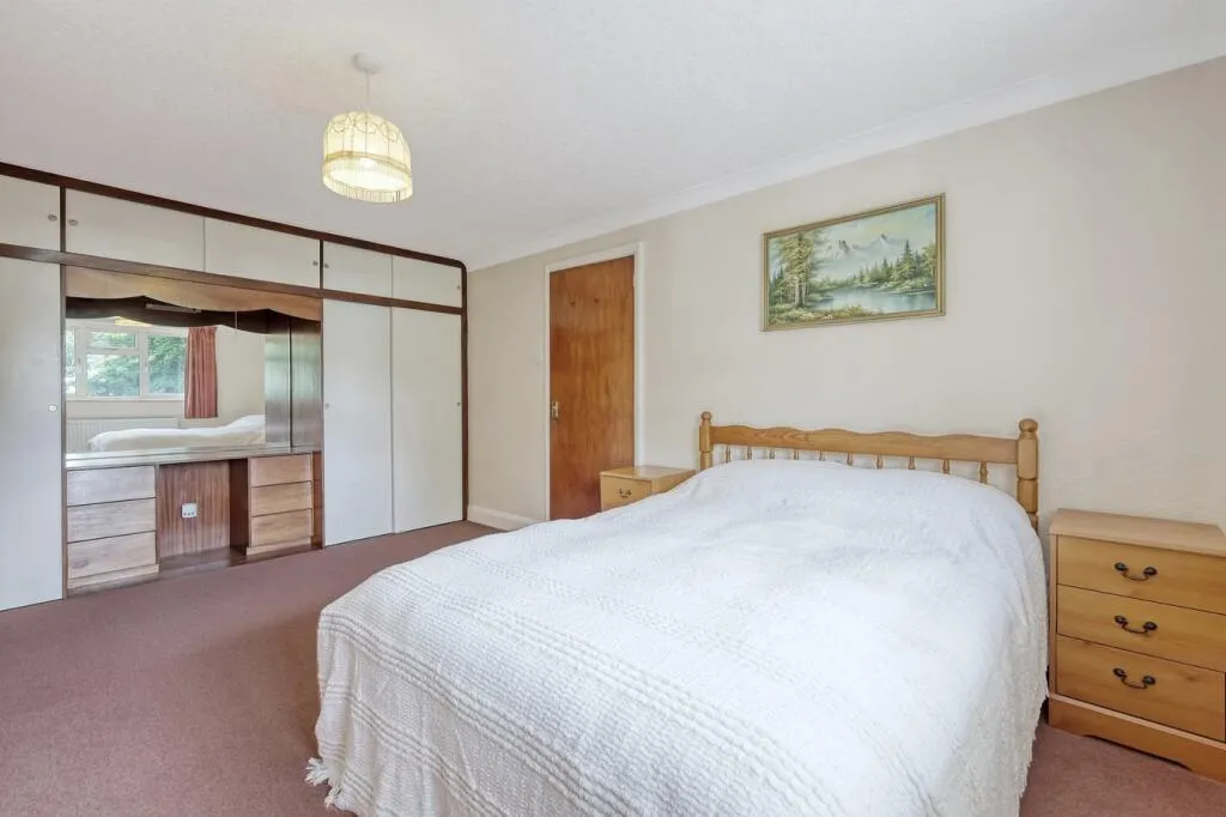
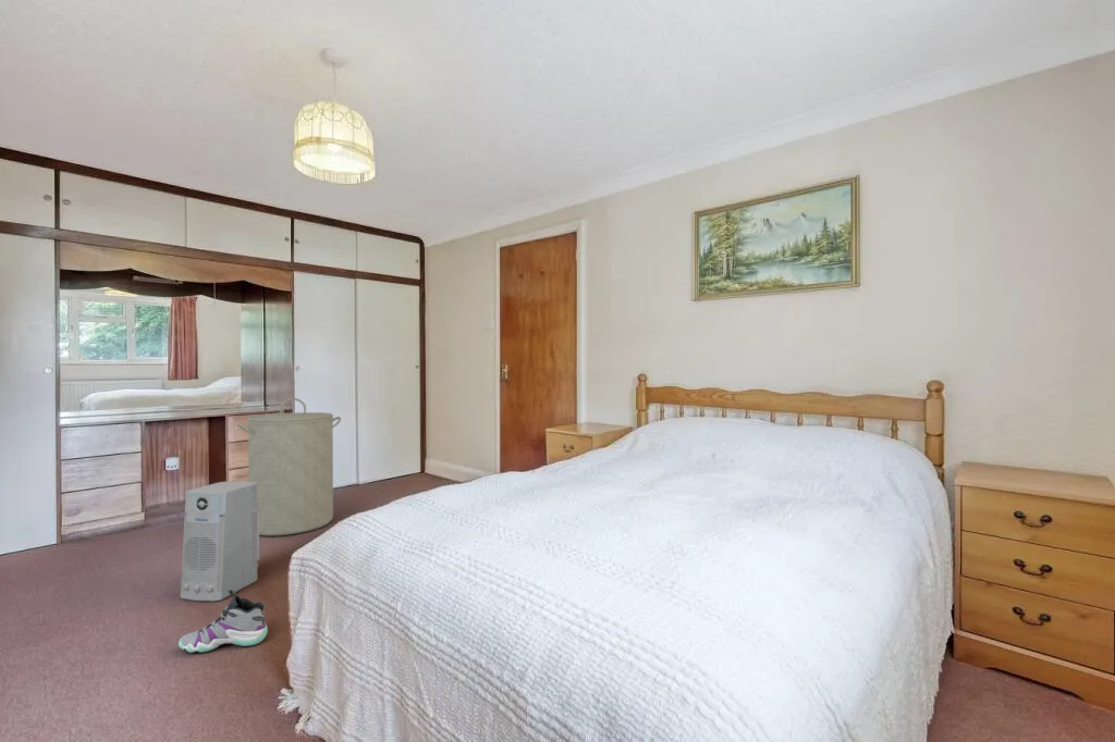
+ air purifier [179,480,260,602]
+ sneaker [177,589,269,654]
+ laundry hamper [236,397,342,537]
